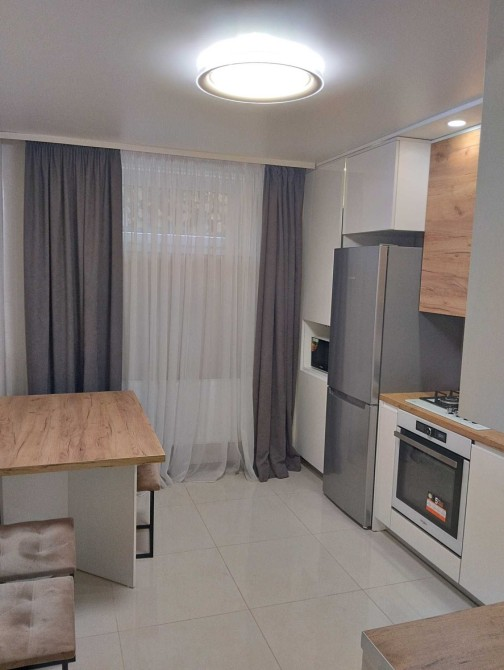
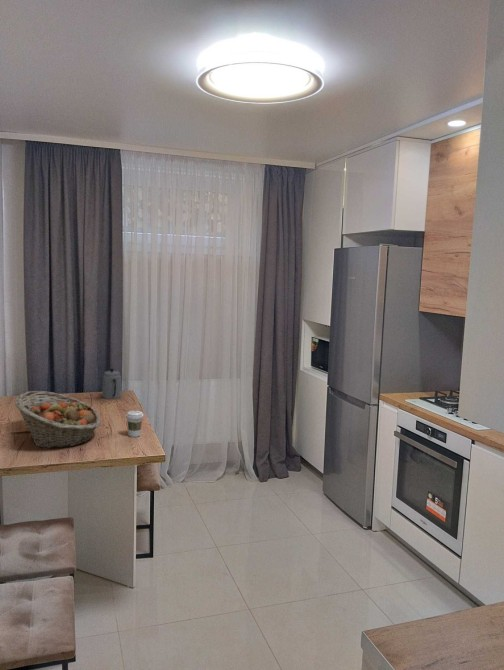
+ teapot [101,368,122,400]
+ coffee cup [125,410,144,438]
+ fruit basket [14,390,101,449]
